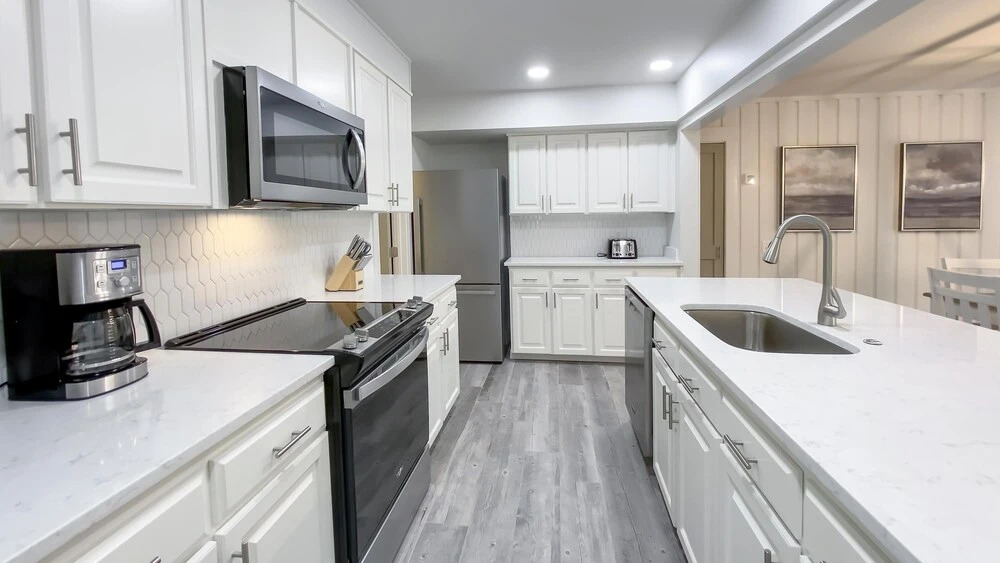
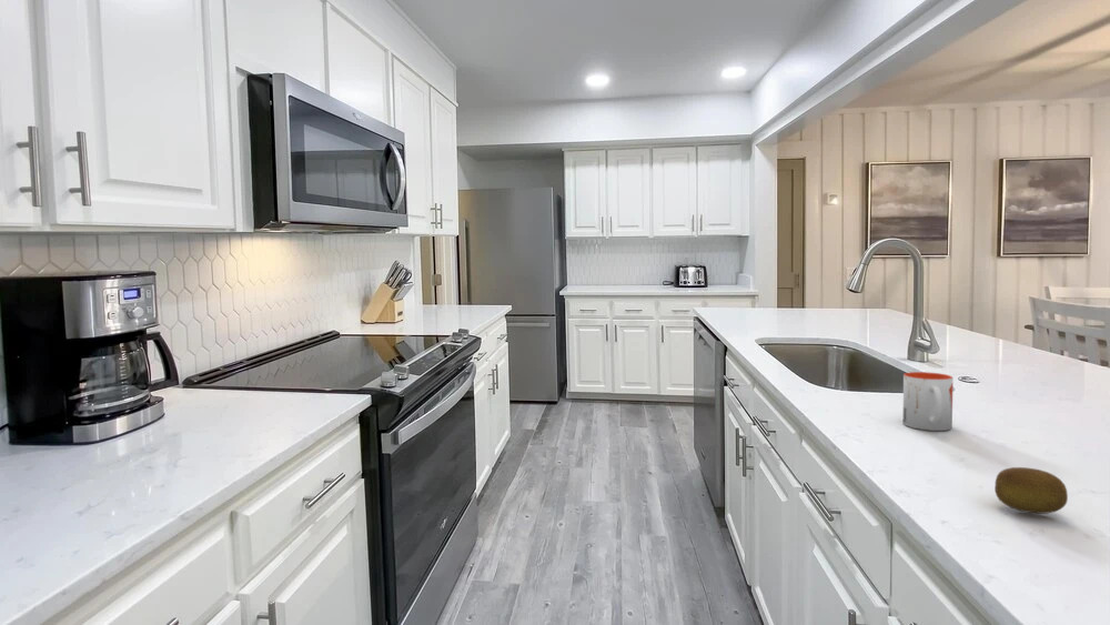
+ mug [902,371,955,432]
+ fruit [993,466,1069,515]
